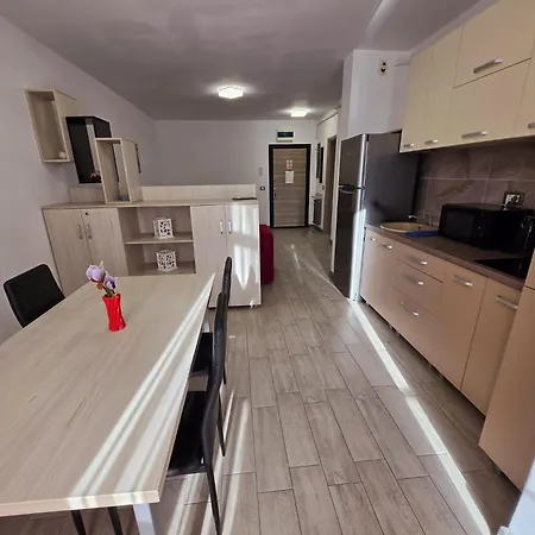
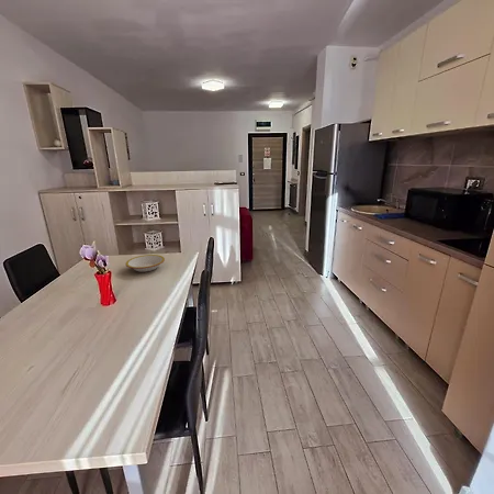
+ bowl [125,254,166,273]
